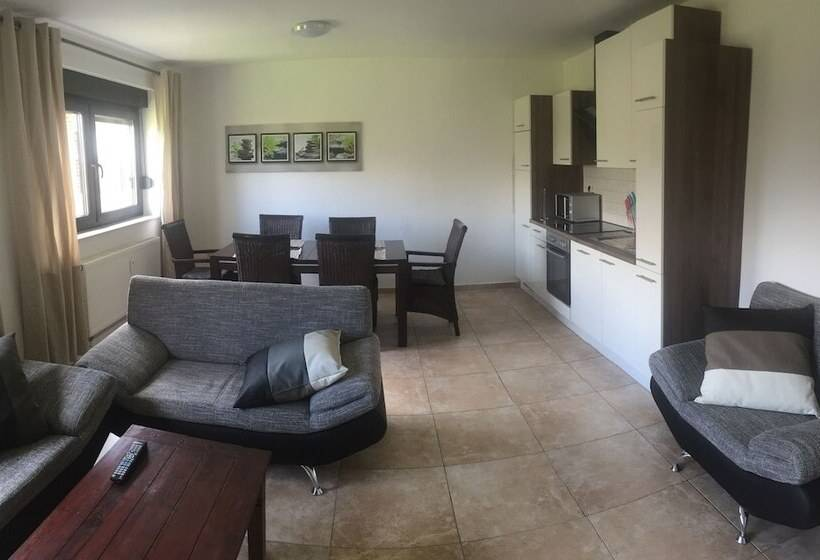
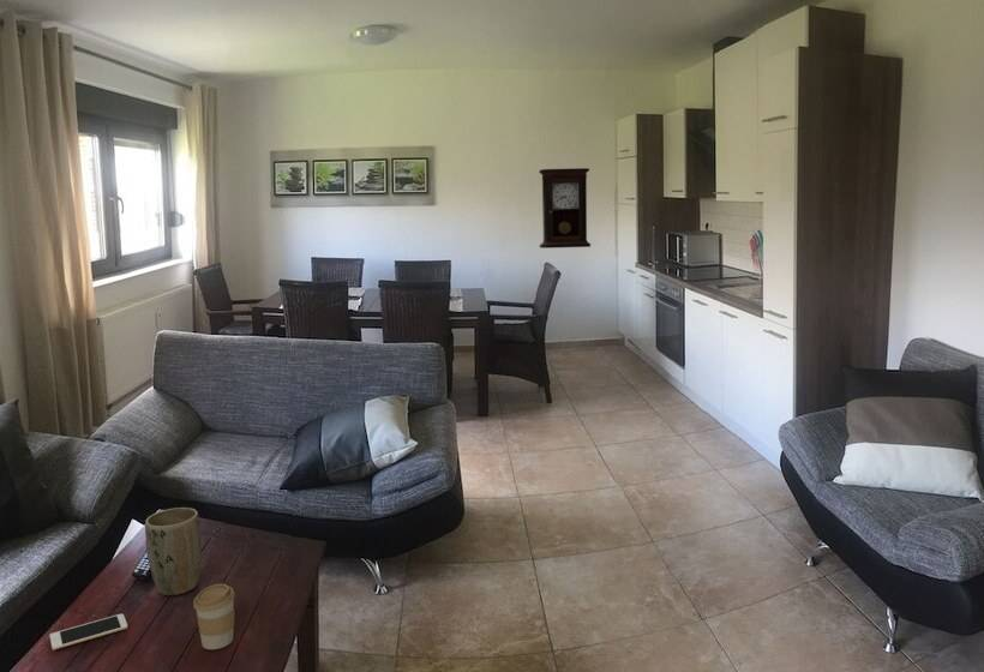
+ cell phone [49,613,128,652]
+ plant pot [144,506,203,596]
+ pendulum clock [538,167,592,250]
+ coffee cup [192,583,236,650]
